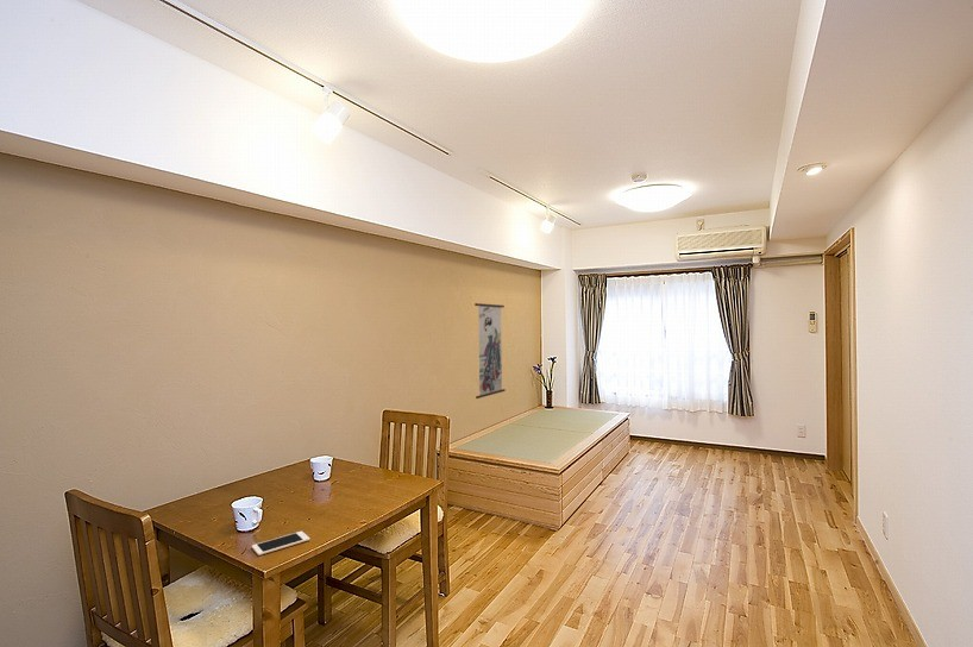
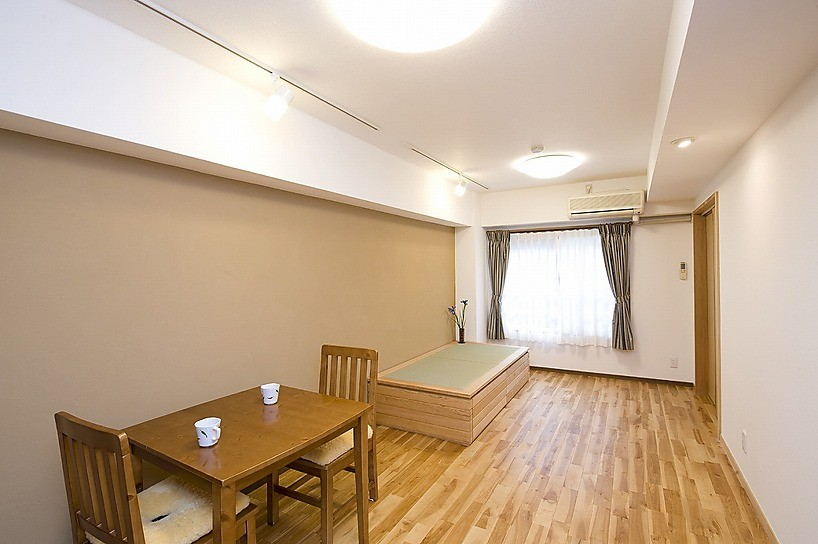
- cell phone [251,530,310,557]
- wall scroll [473,295,507,400]
